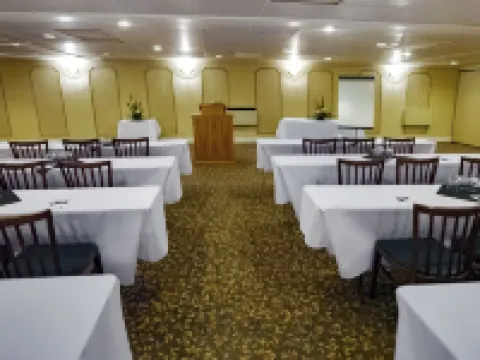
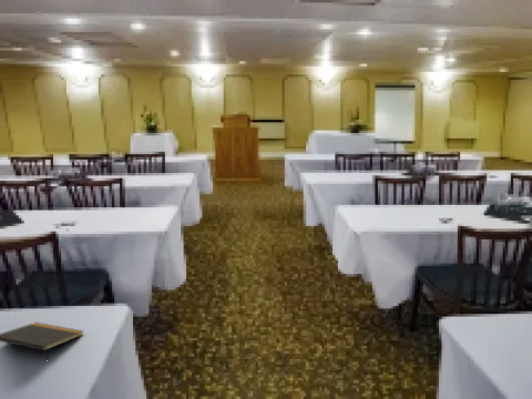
+ notepad [0,321,84,359]
